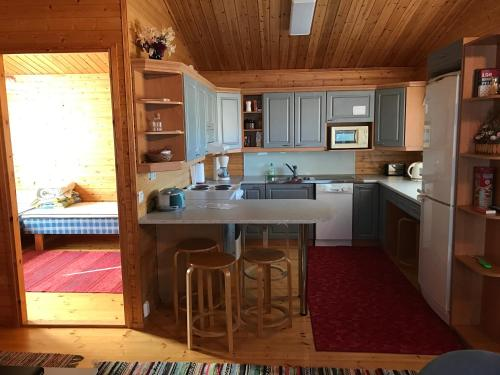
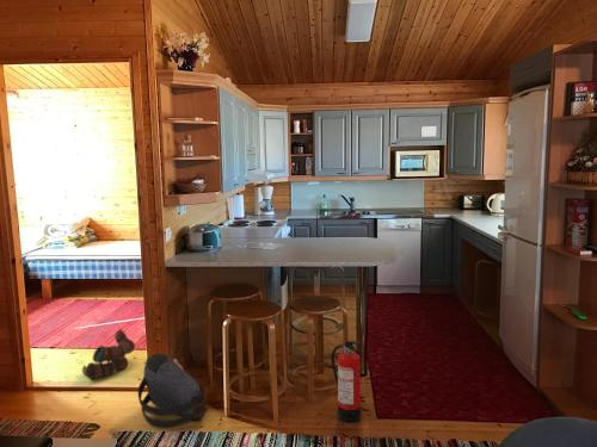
+ fire extinguisher [331,340,362,423]
+ backpack [137,353,209,428]
+ boots [81,328,136,380]
